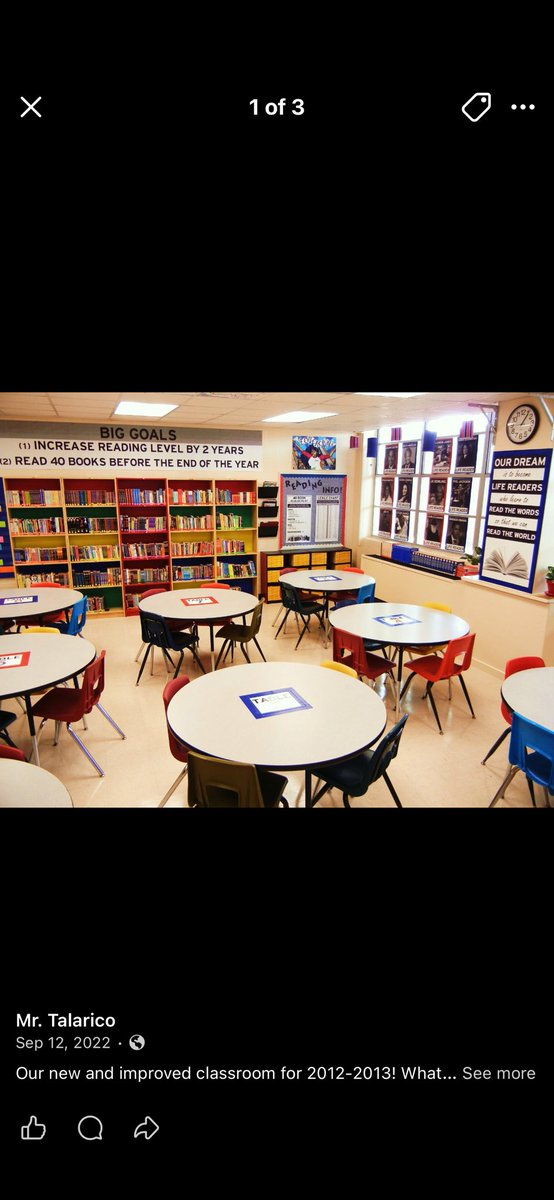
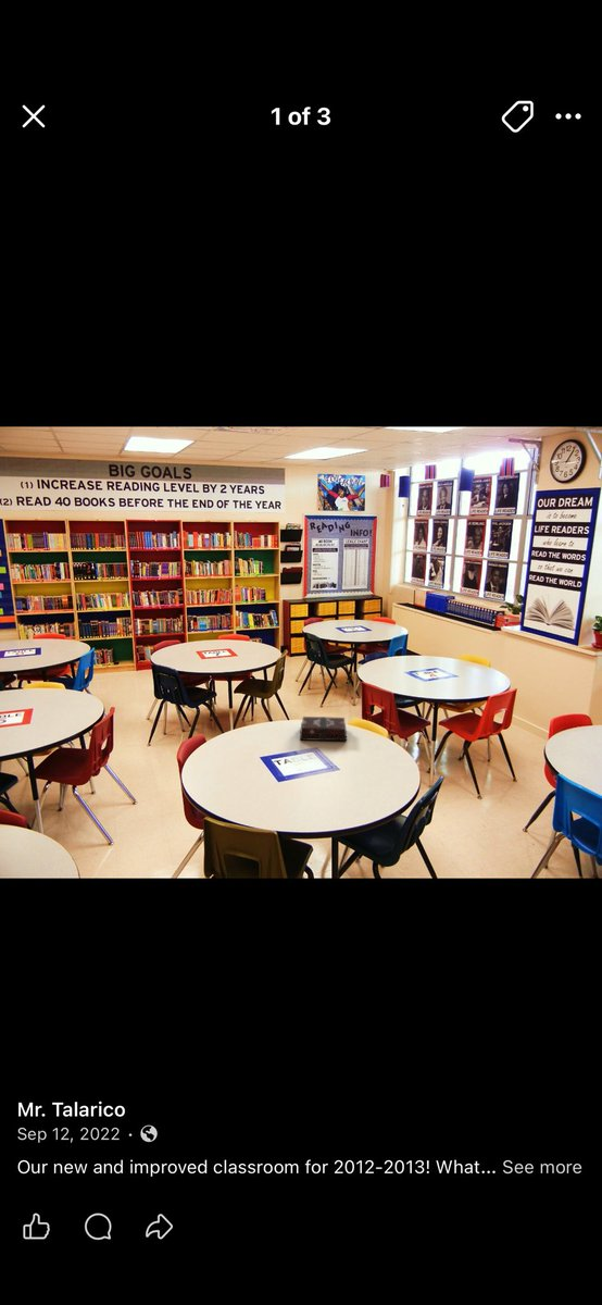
+ hardback book [299,716,348,742]
